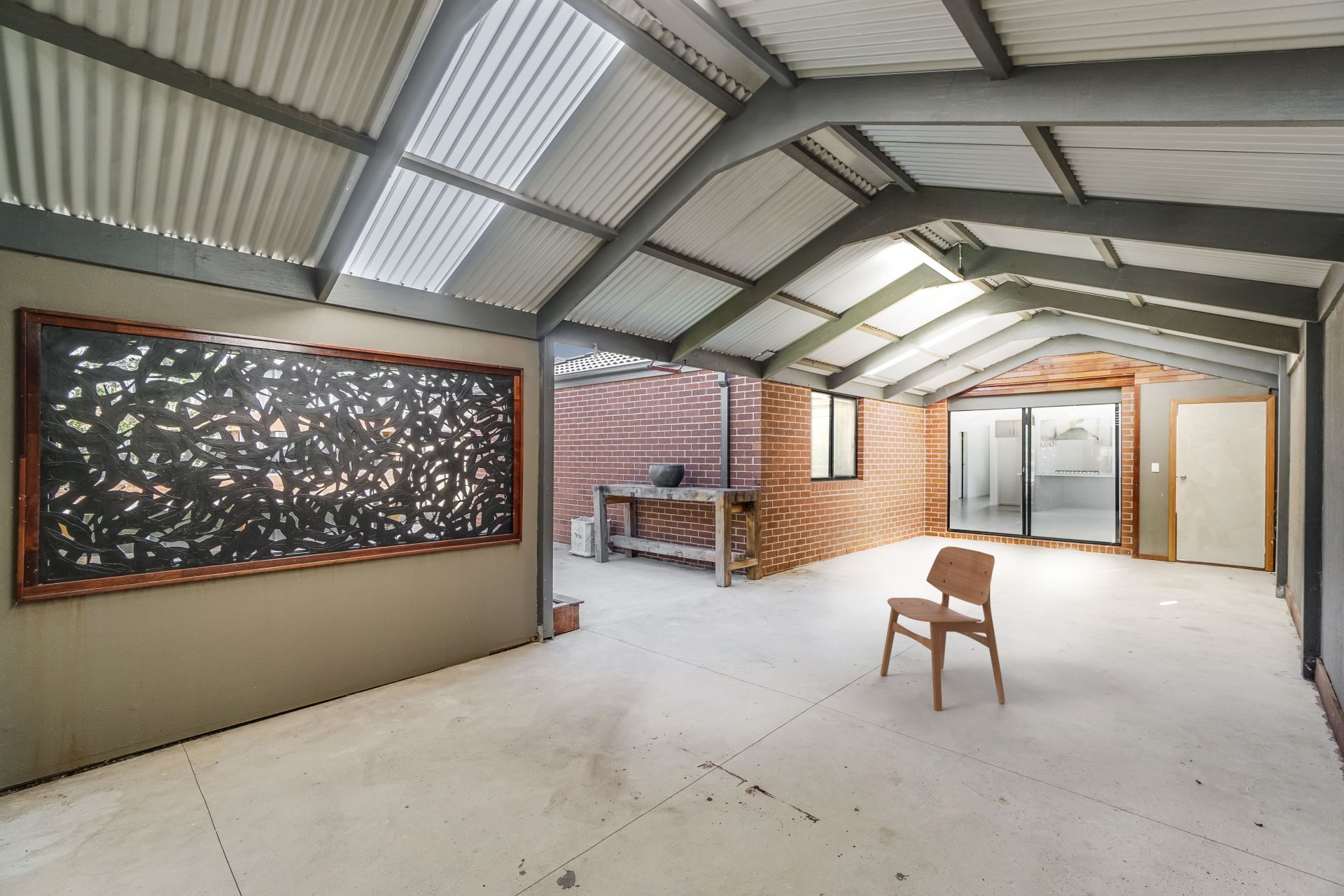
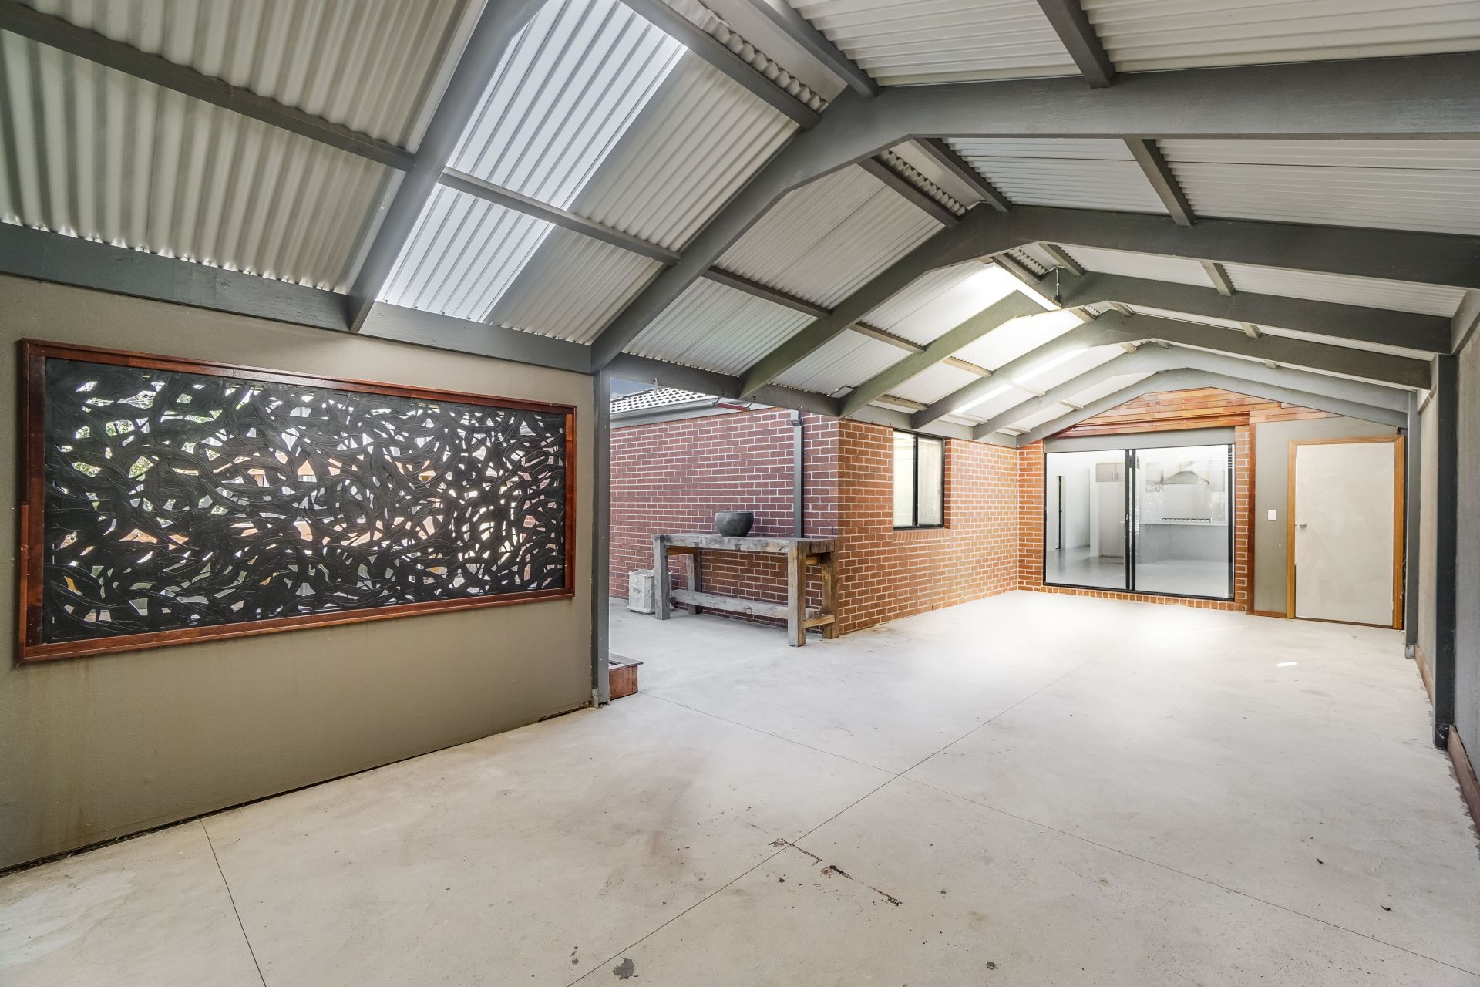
- dining chair [880,546,1006,712]
